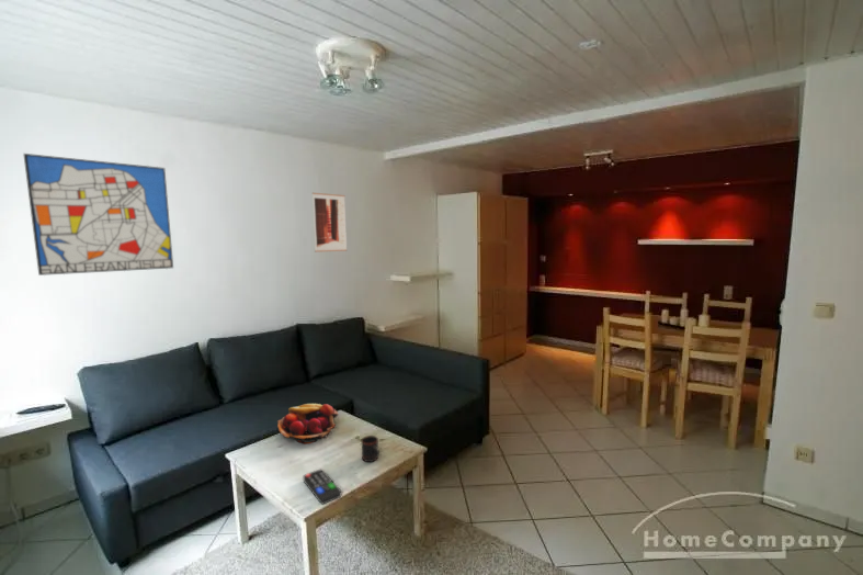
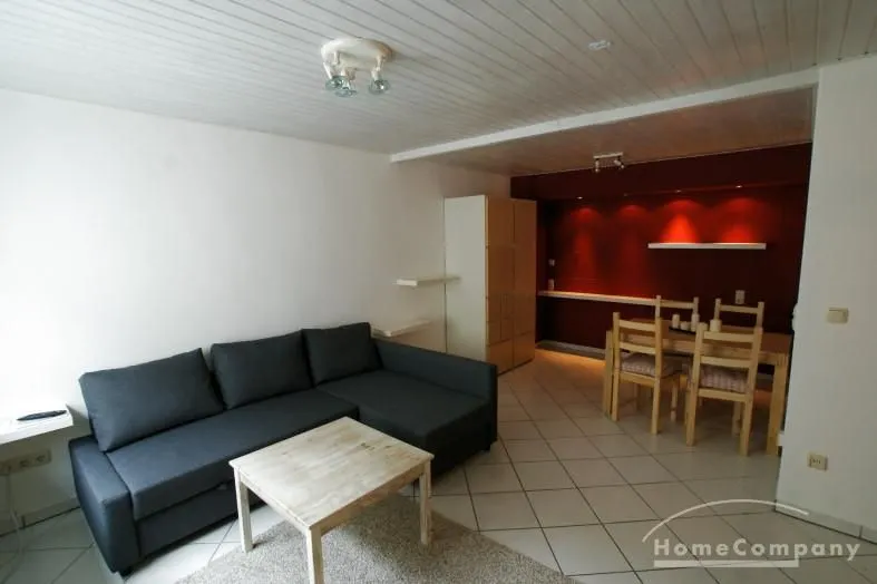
- wall art [311,192,348,253]
- remote control [303,469,342,505]
- mug [360,435,381,463]
- wall art [22,153,174,277]
- fruit basket [276,403,340,444]
